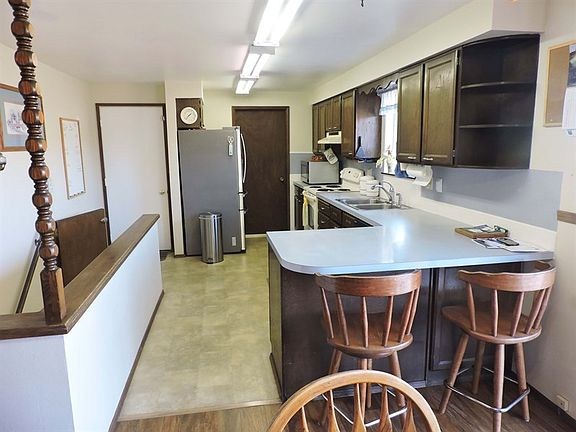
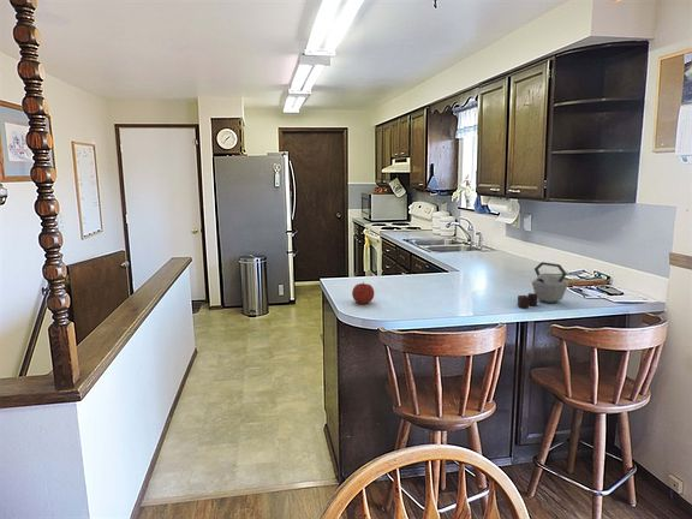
+ fruit [351,281,375,305]
+ kettle [517,261,569,309]
